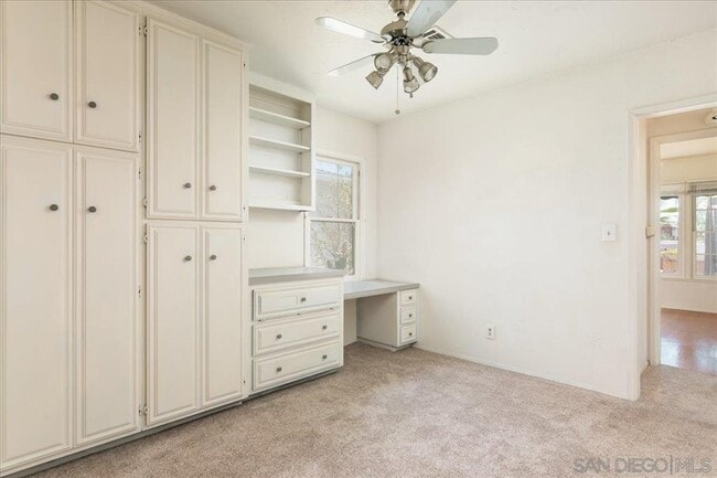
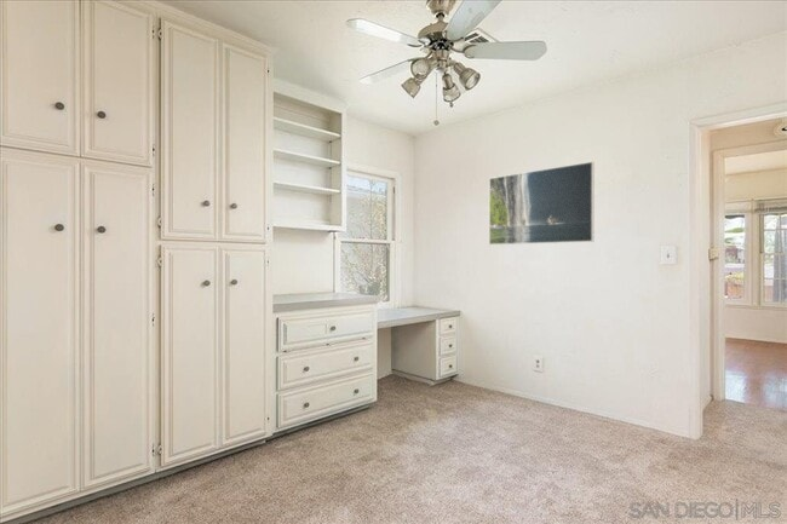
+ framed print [488,161,596,246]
